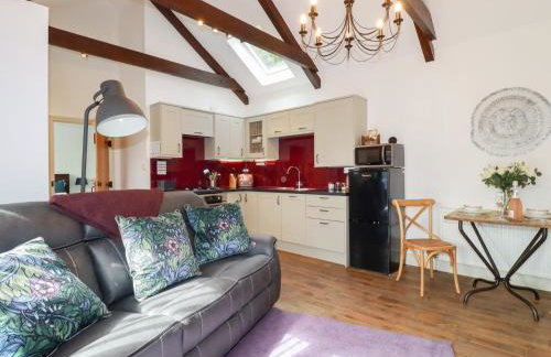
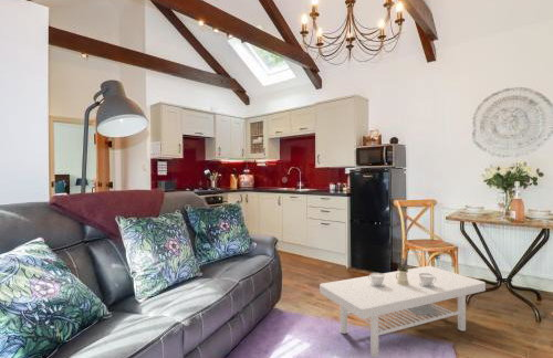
+ coffee table [319,256,487,358]
